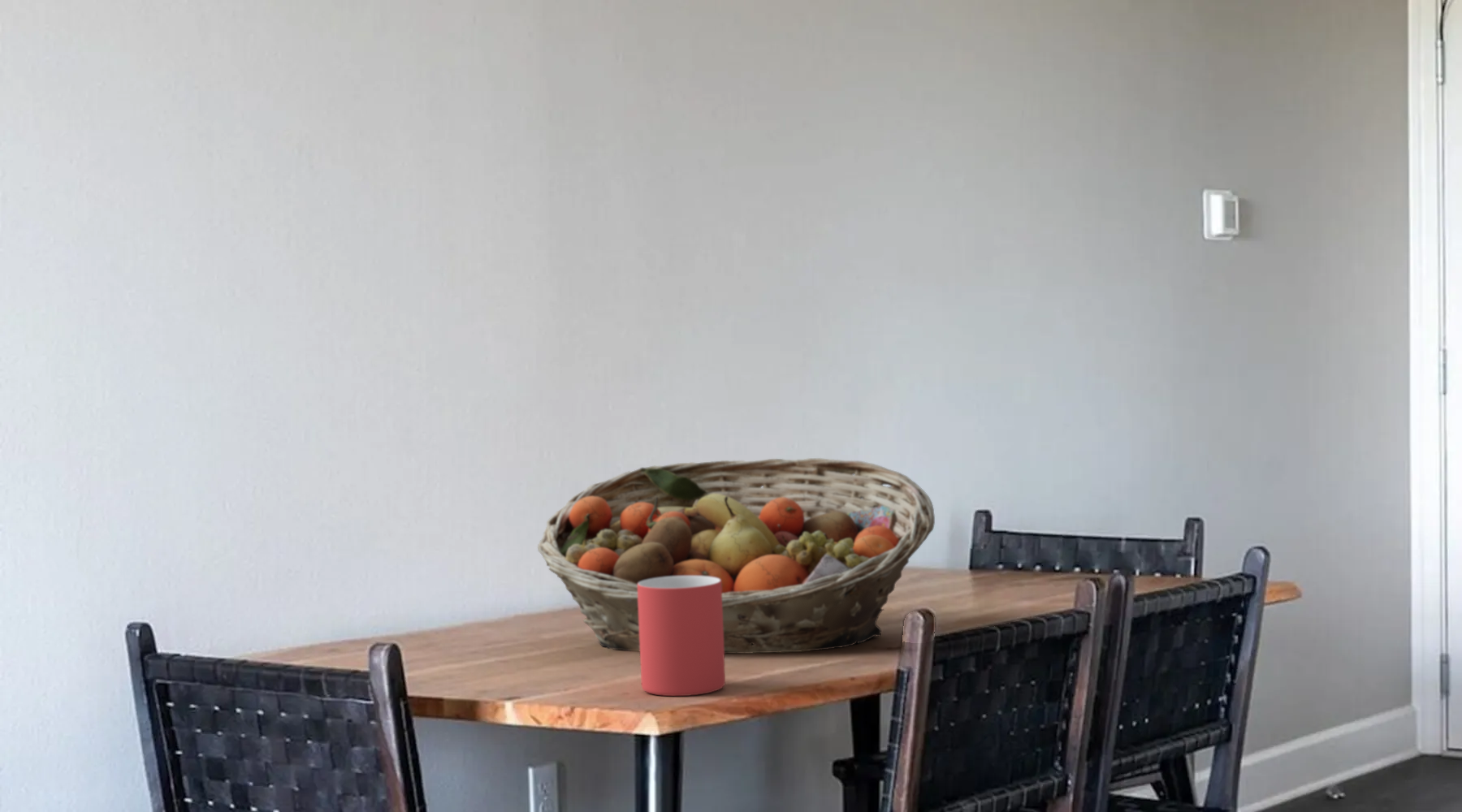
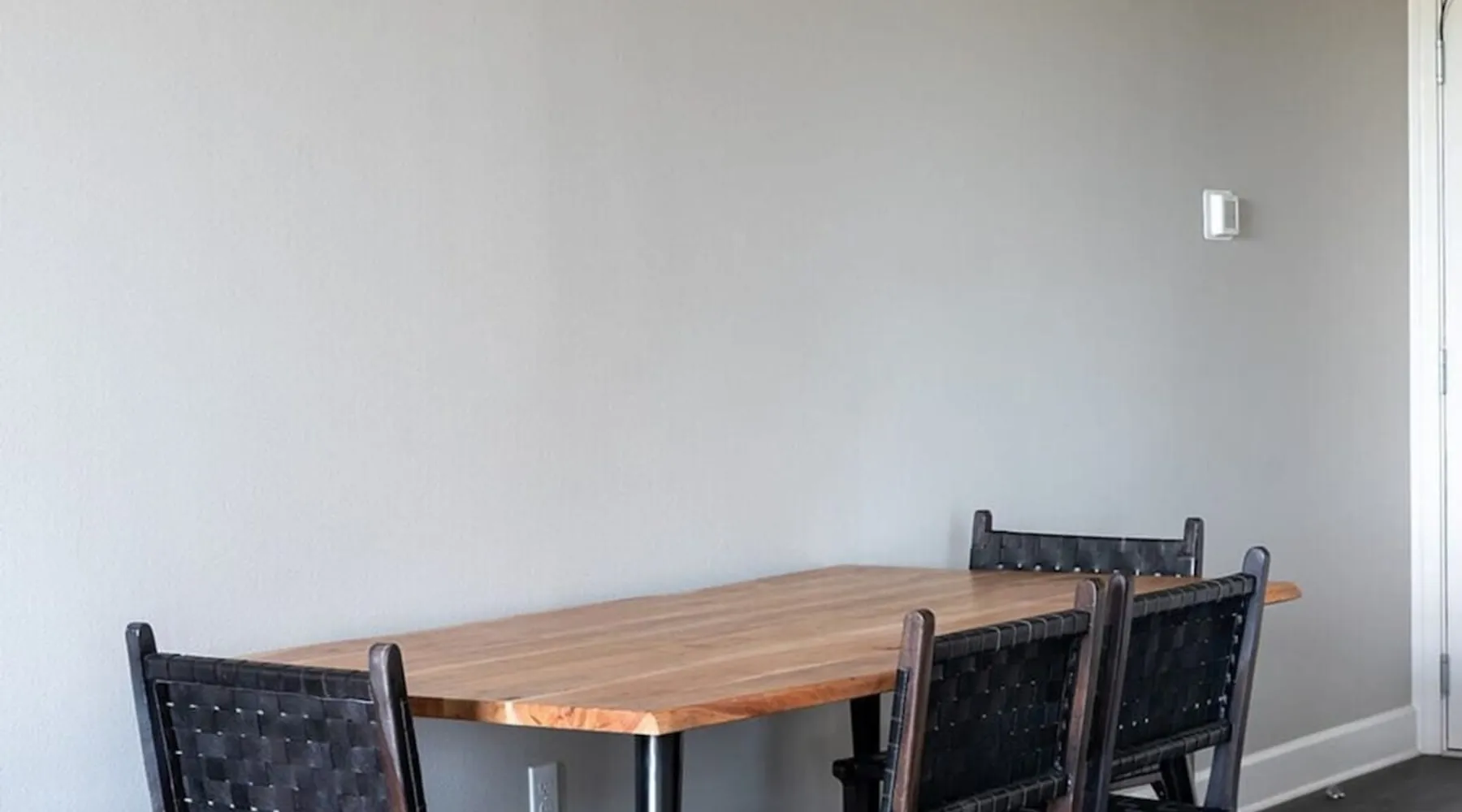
- fruit basket [537,457,936,654]
- mug [638,576,726,697]
